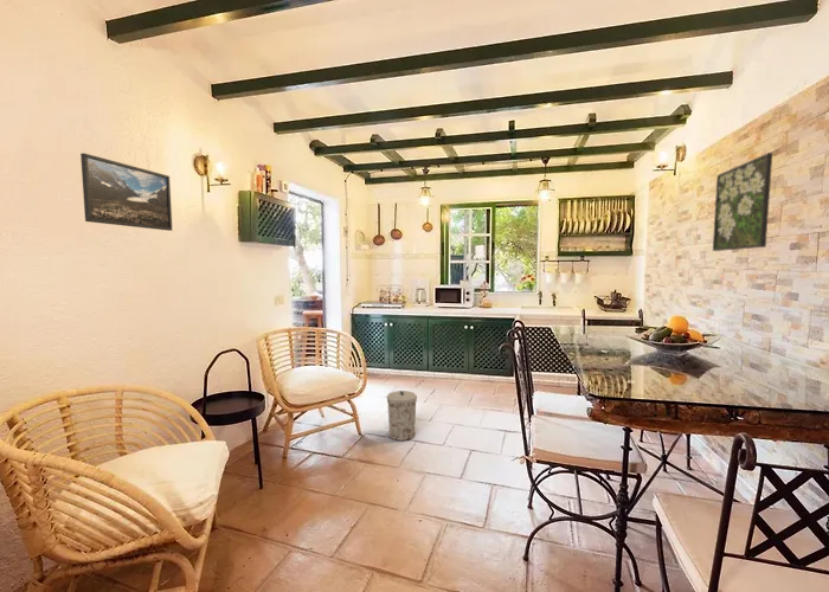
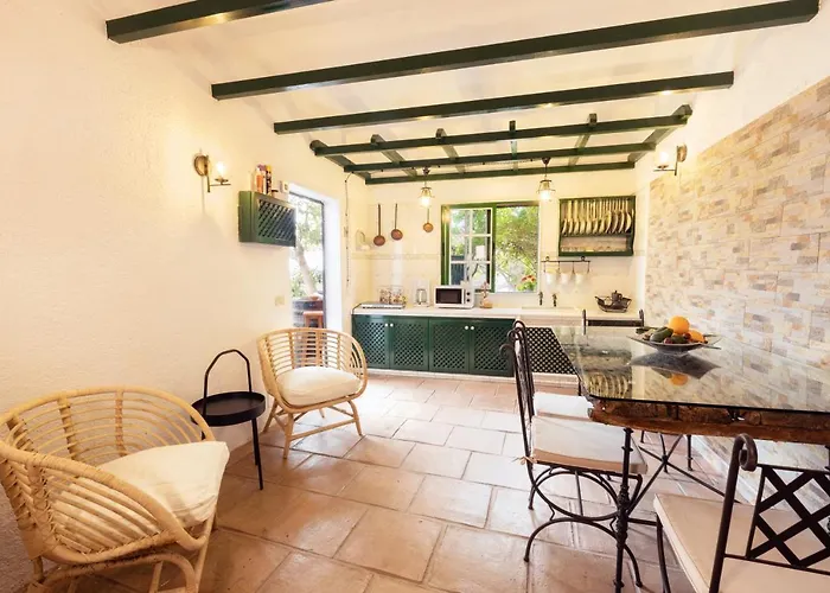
- trash can [386,390,418,442]
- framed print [712,152,773,252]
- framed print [79,152,173,232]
